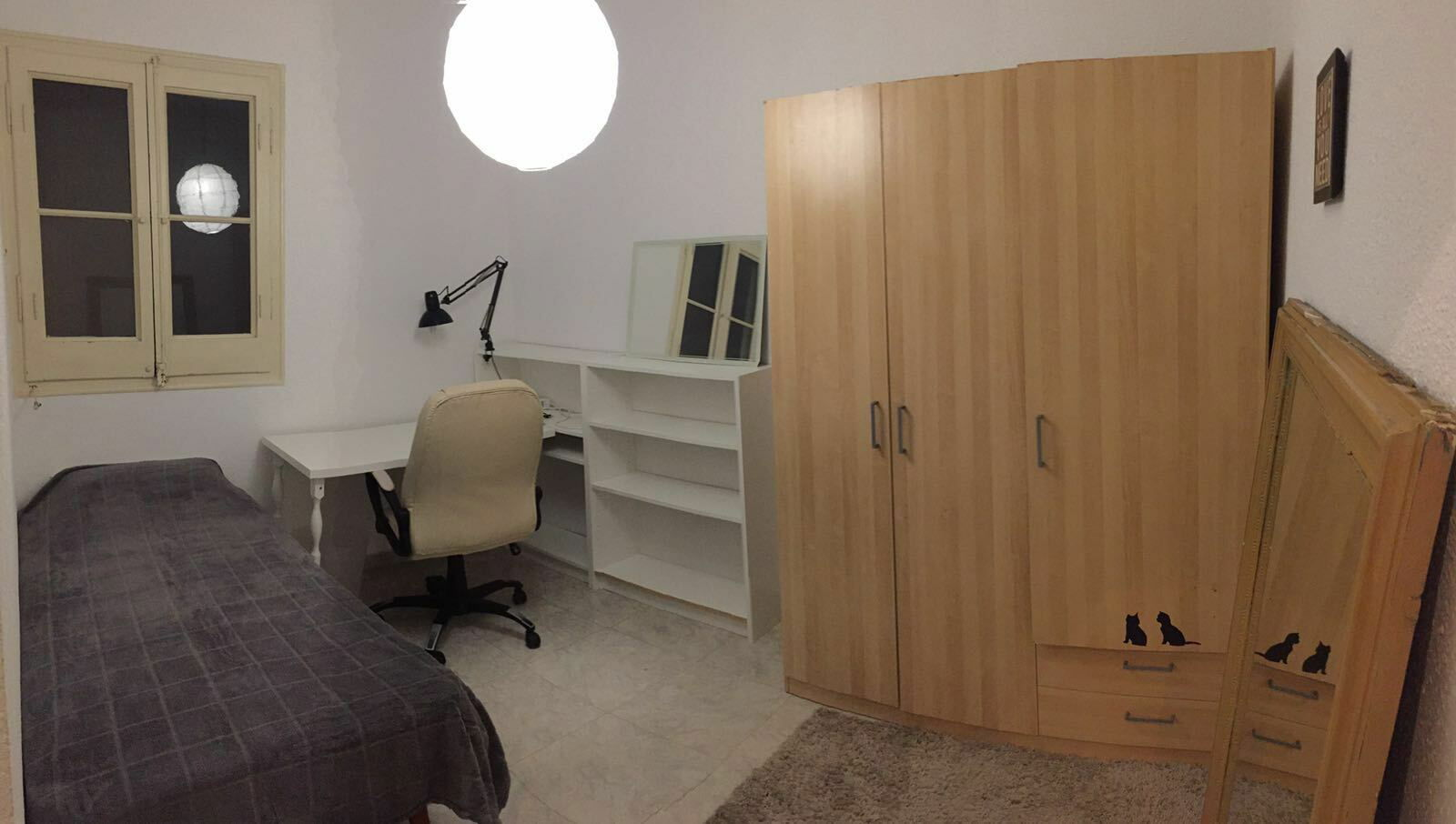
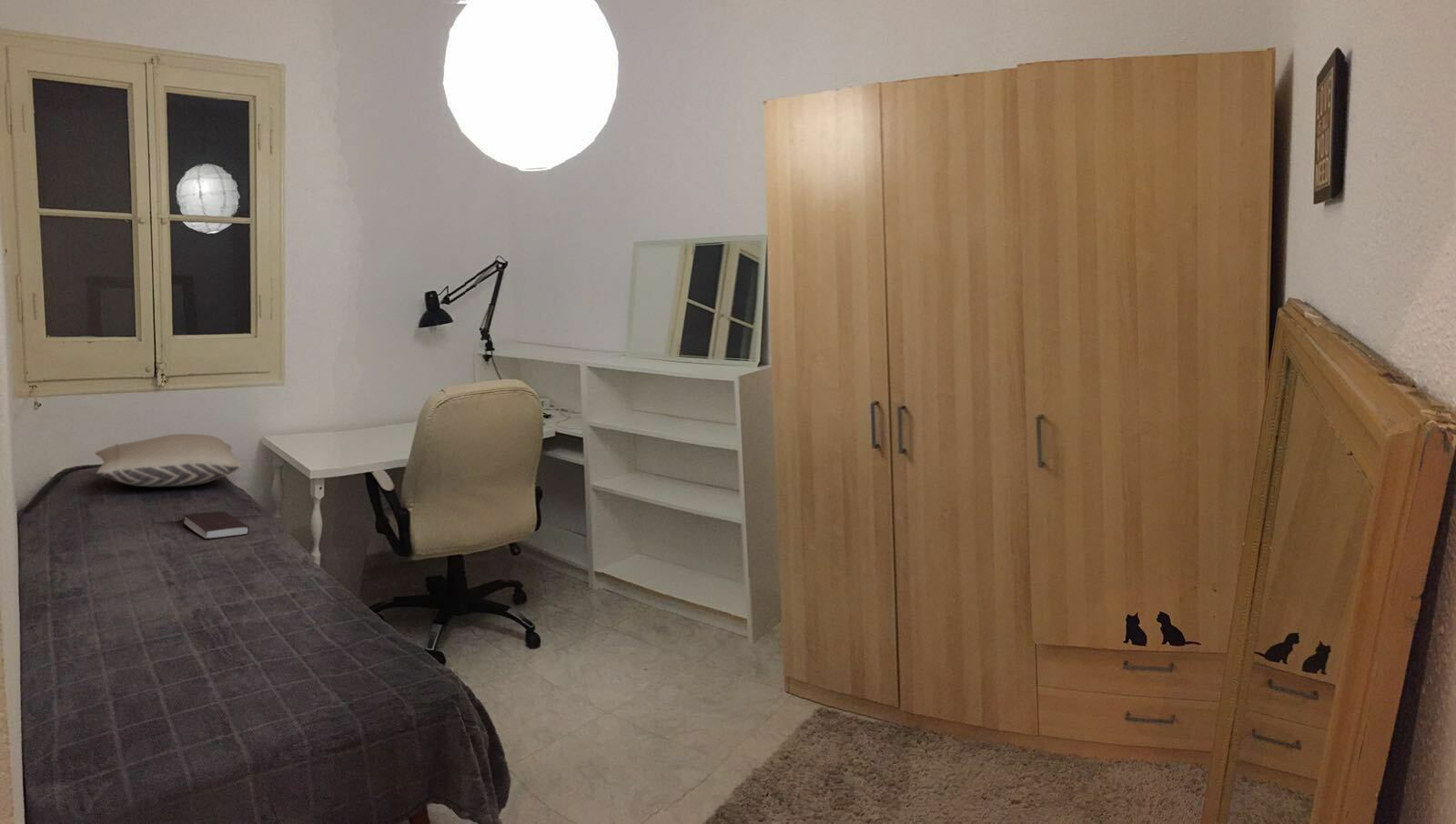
+ pillow [95,433,243,487]
+ book [182,511,250,540]
